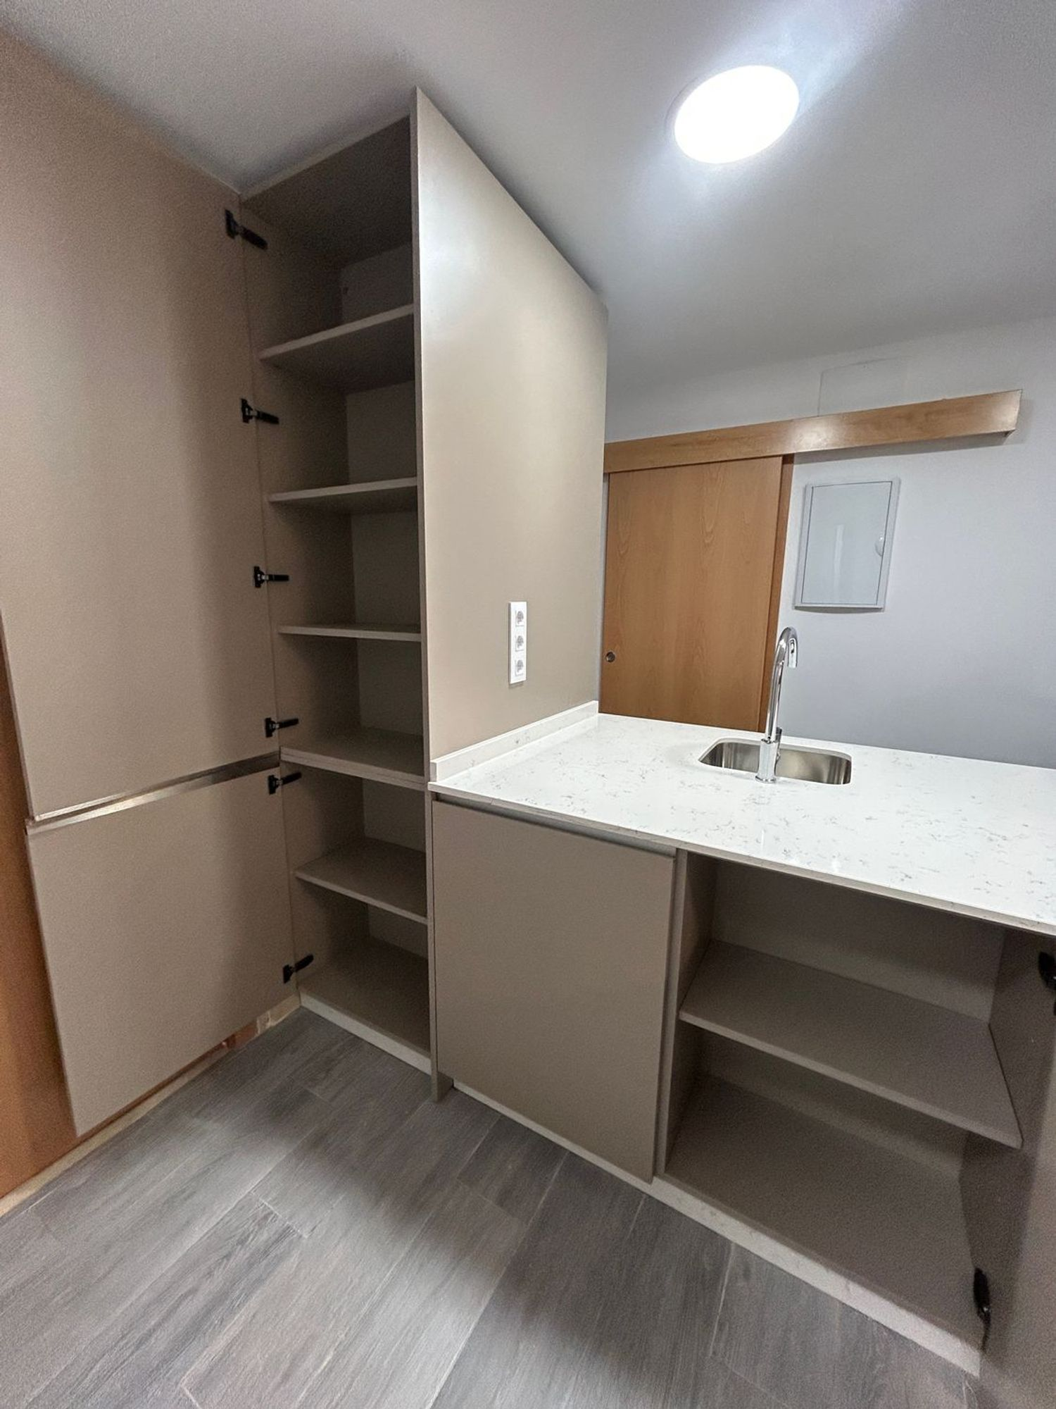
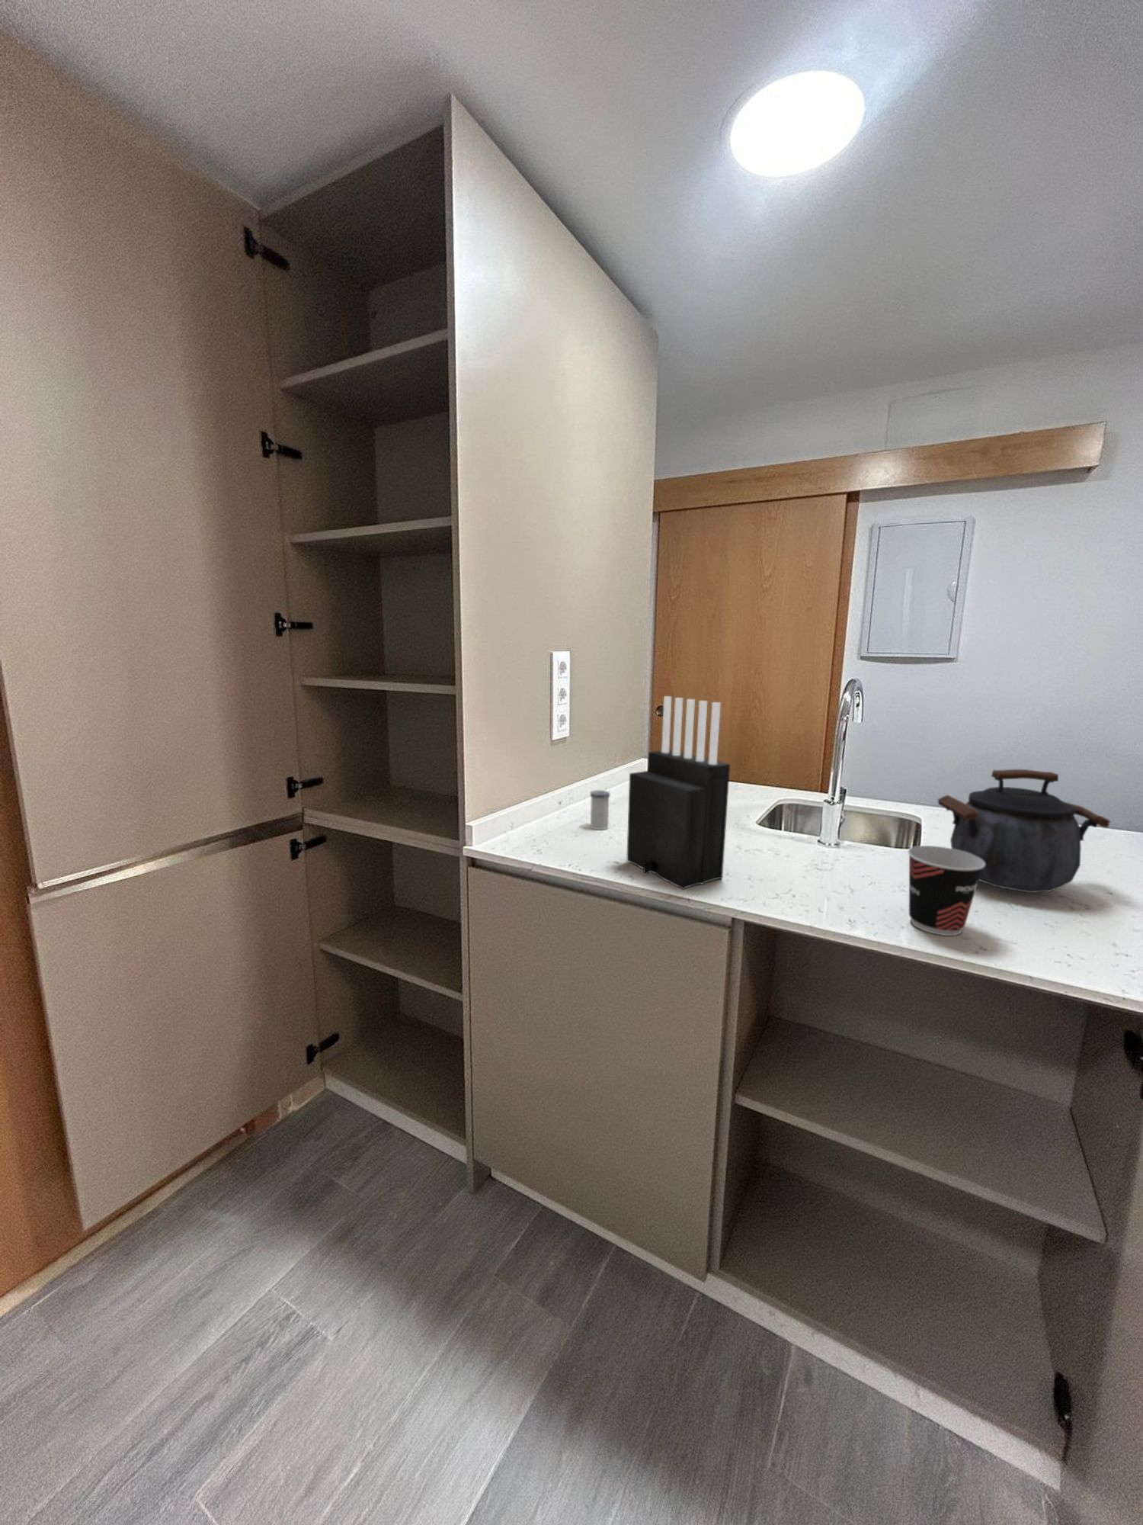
+ kettle [938,769,1111,893]
+ salt shaker [590,789,610,831]
+ knife block [626,695,731,891]
+ cup [906,845,986,937]
